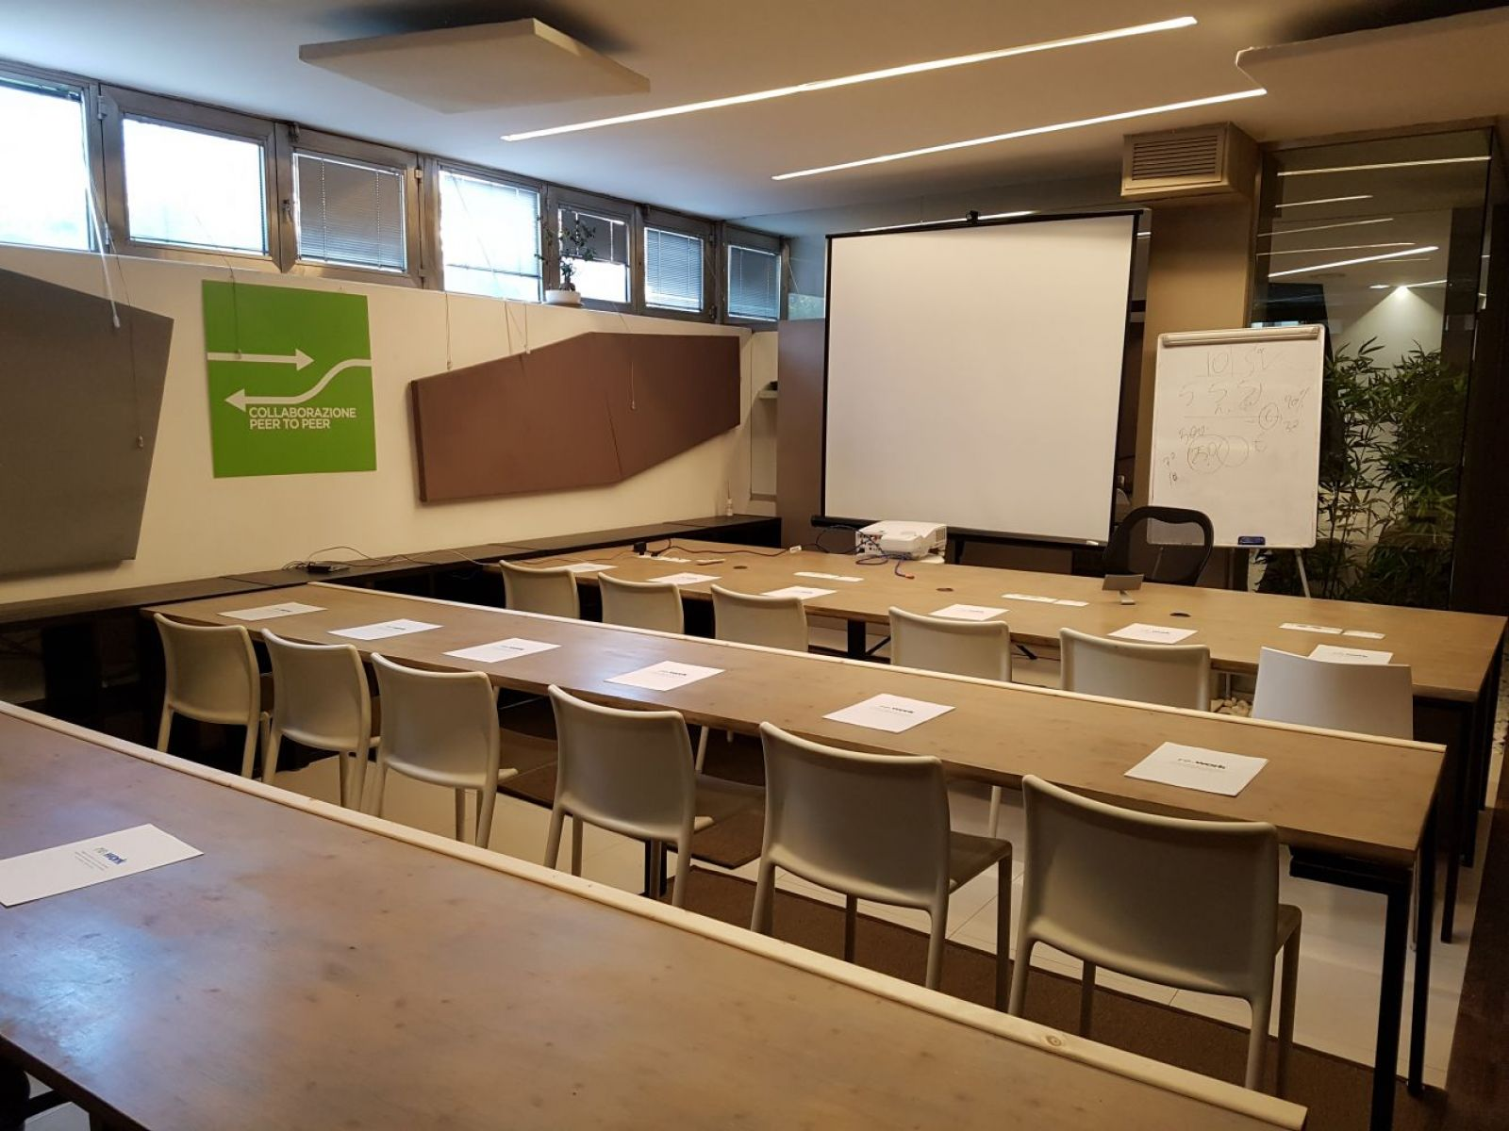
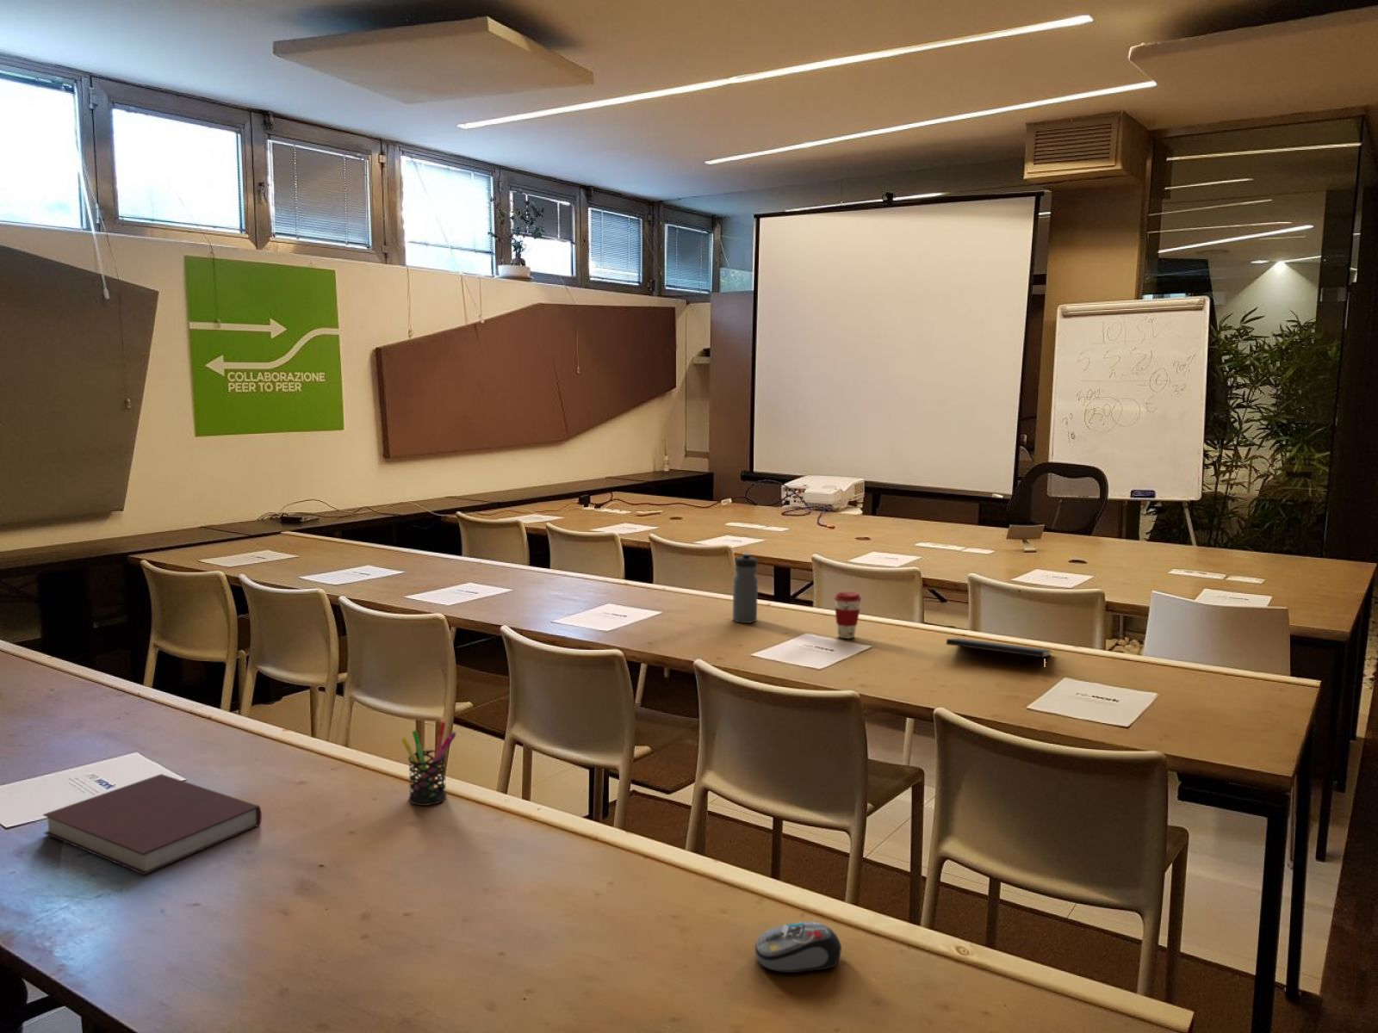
+ notebook [41,773,263,876]
+ pen holder [400,720,457,806]
+ computer mouse [754,920,842,973]
+ water bottle [732,552,758,624]
+ notepad [946,637,1052,671]
+ coffee cup [833,591,863,639]
